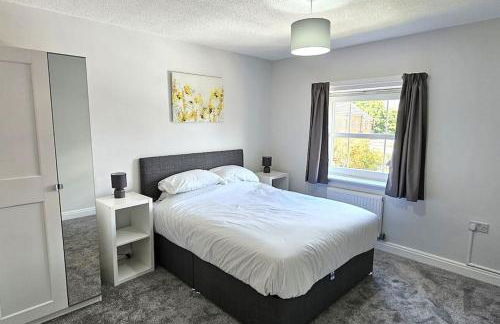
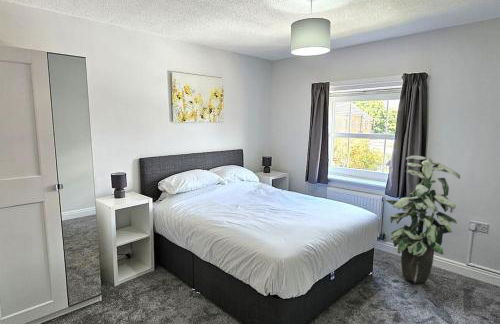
+ indoor plant [384,155,461,284]
